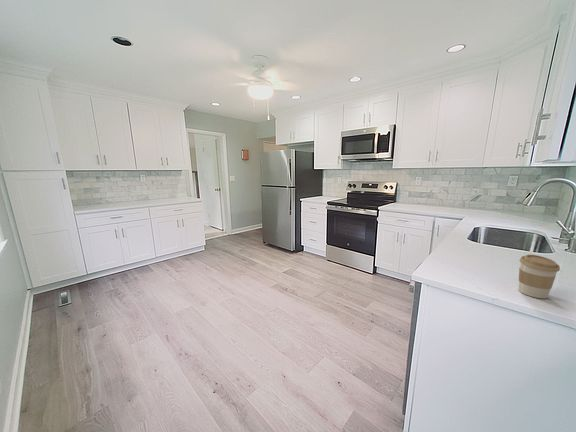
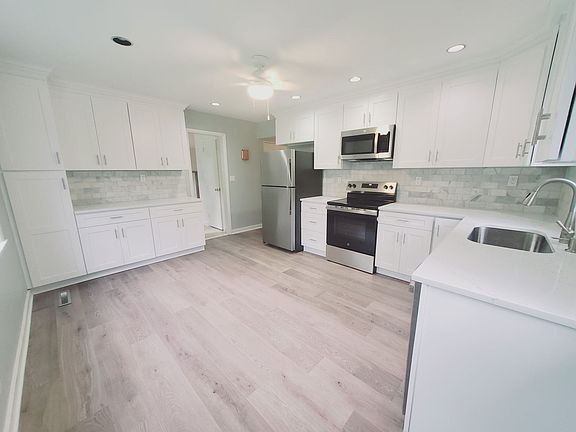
- coffee cup [518,254,561,299]
